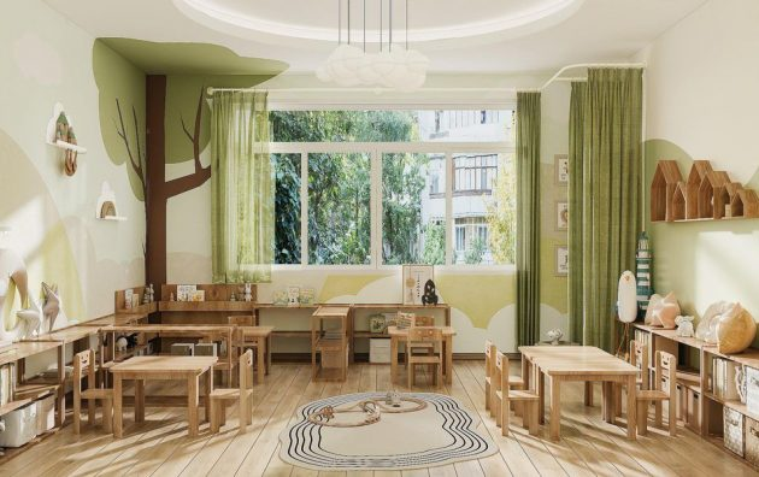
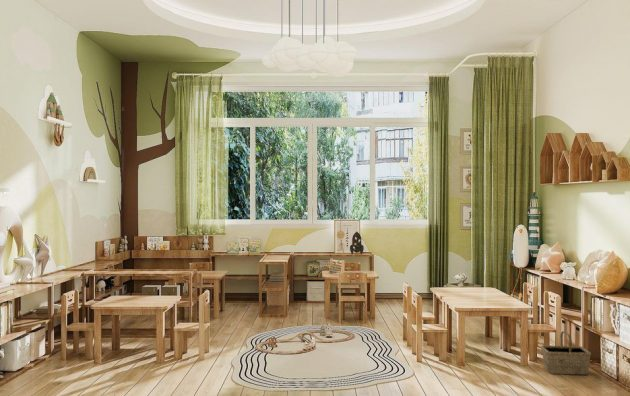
+ basket [540,330,592,376]
